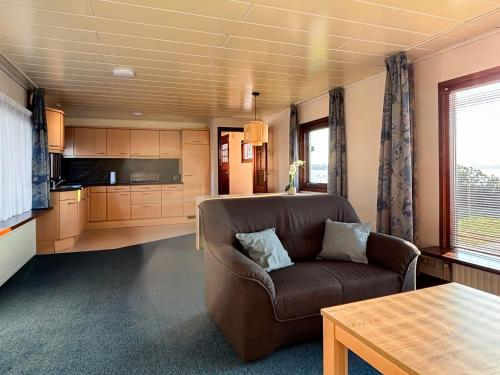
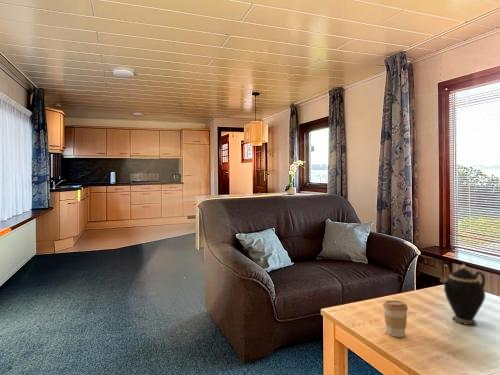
+ coffee cup [382,299,409,338]
+ teapot [439,263,486,326]
